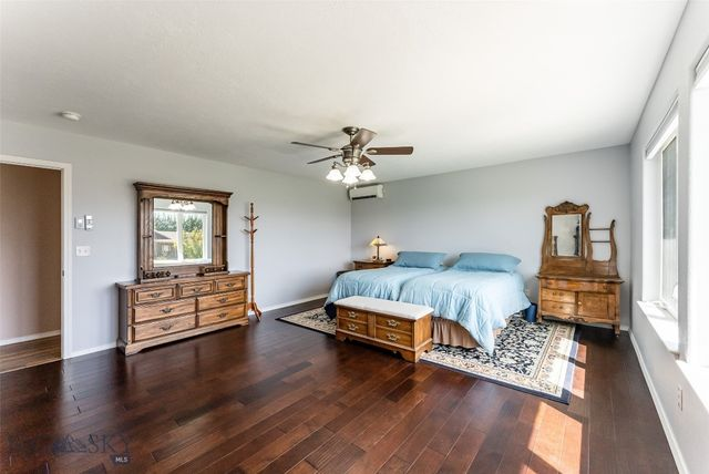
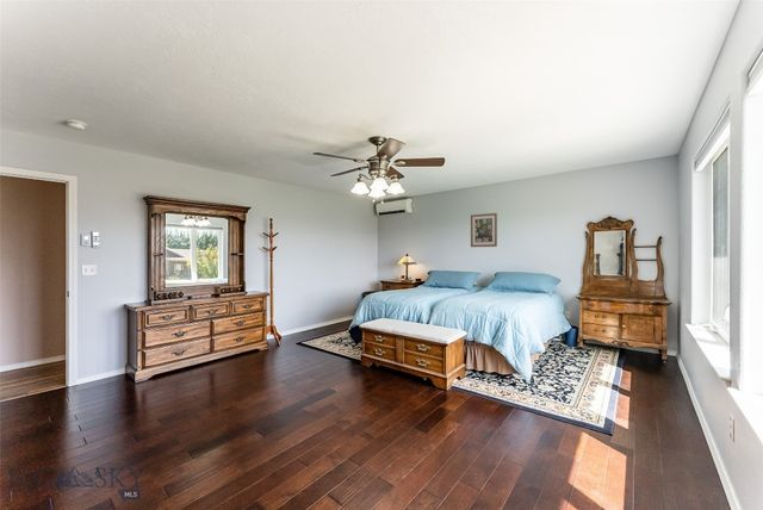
+ wall art [470,212,498,248]
